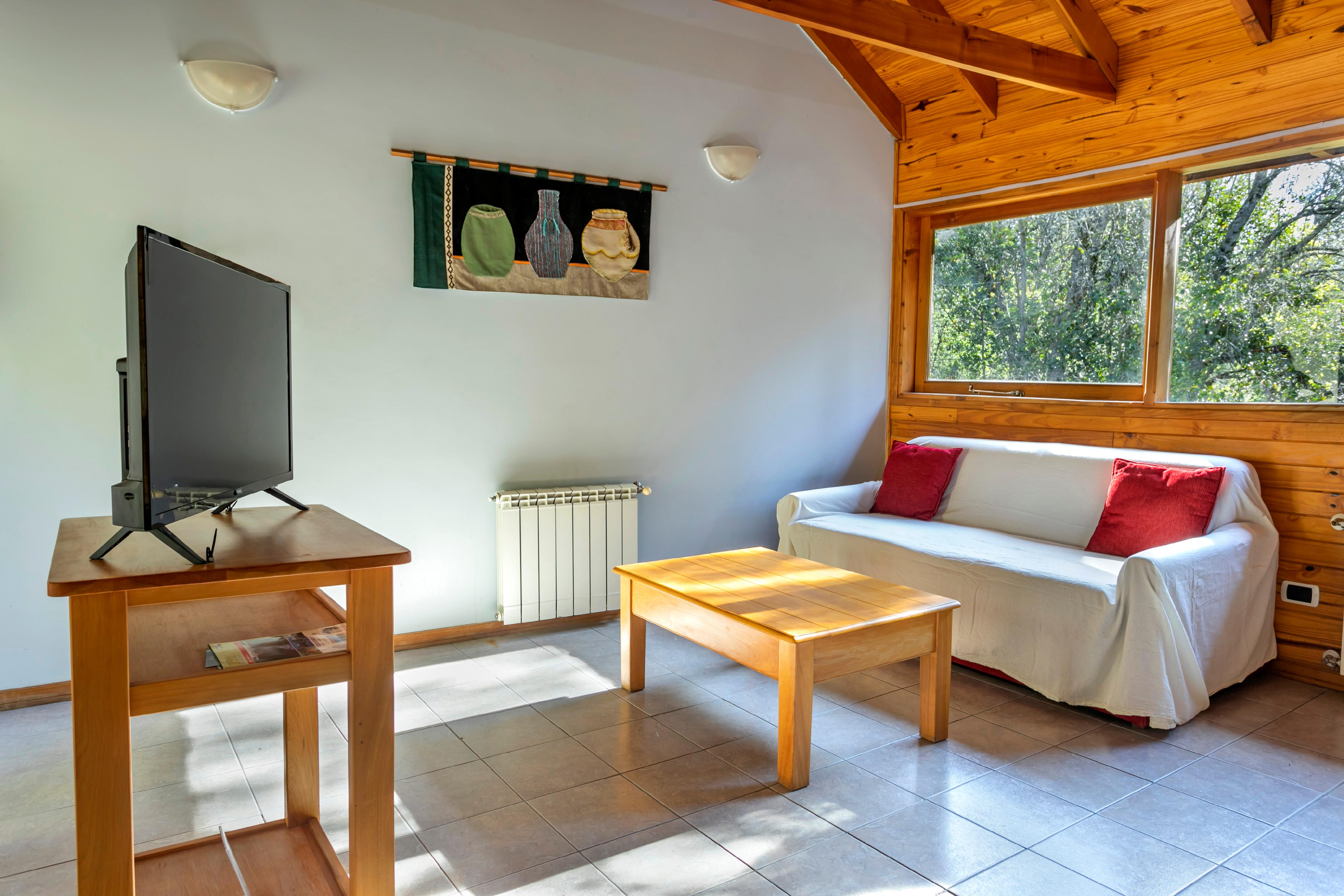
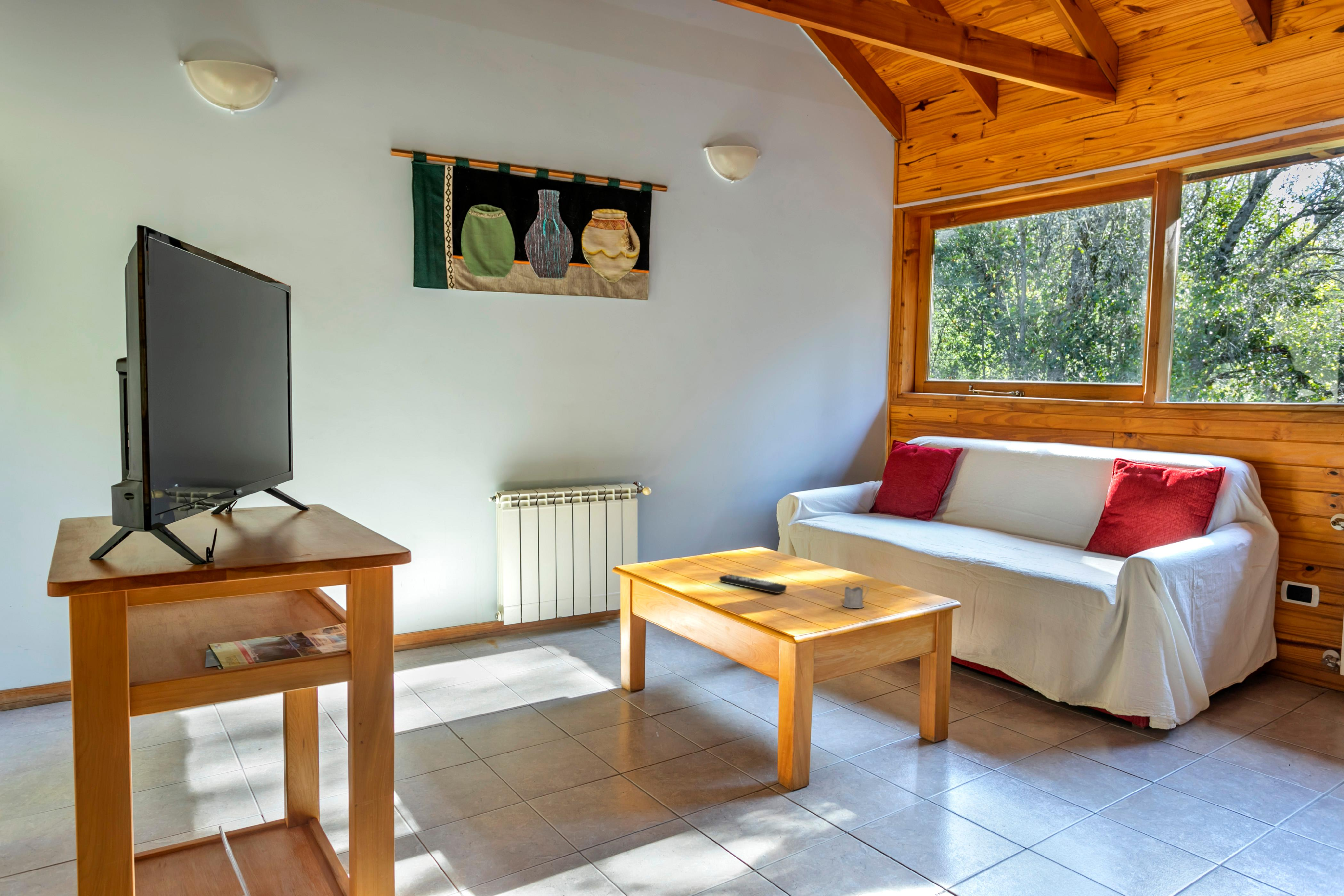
+ tea glass holder [842,584,869,609]
+ remote control [719,574,787,594]
